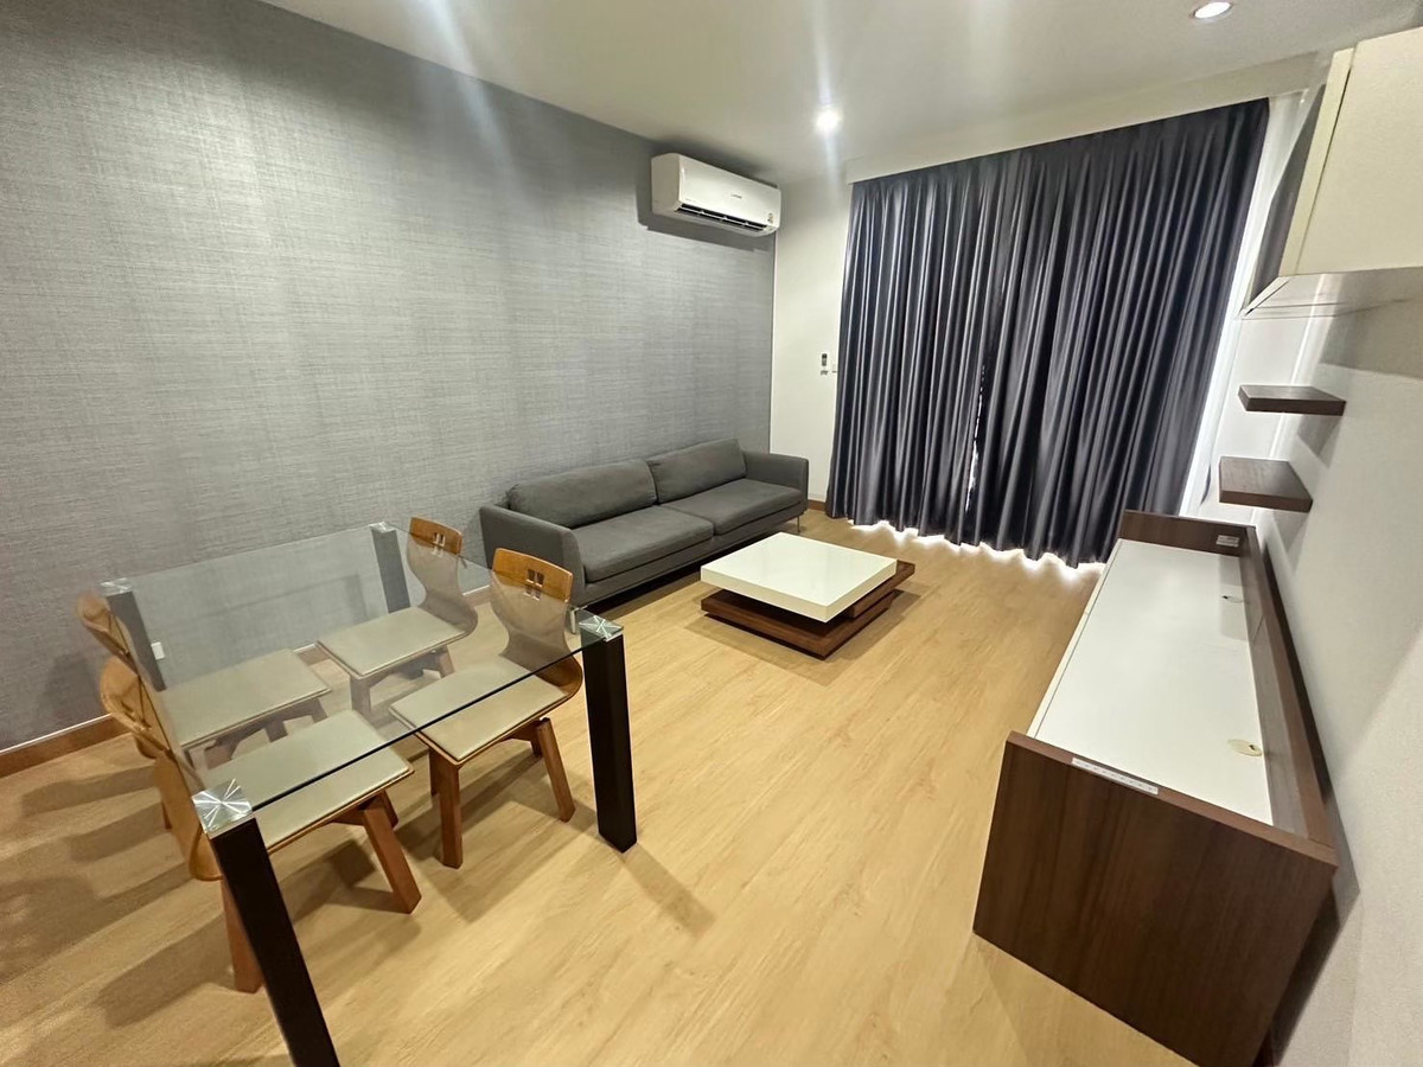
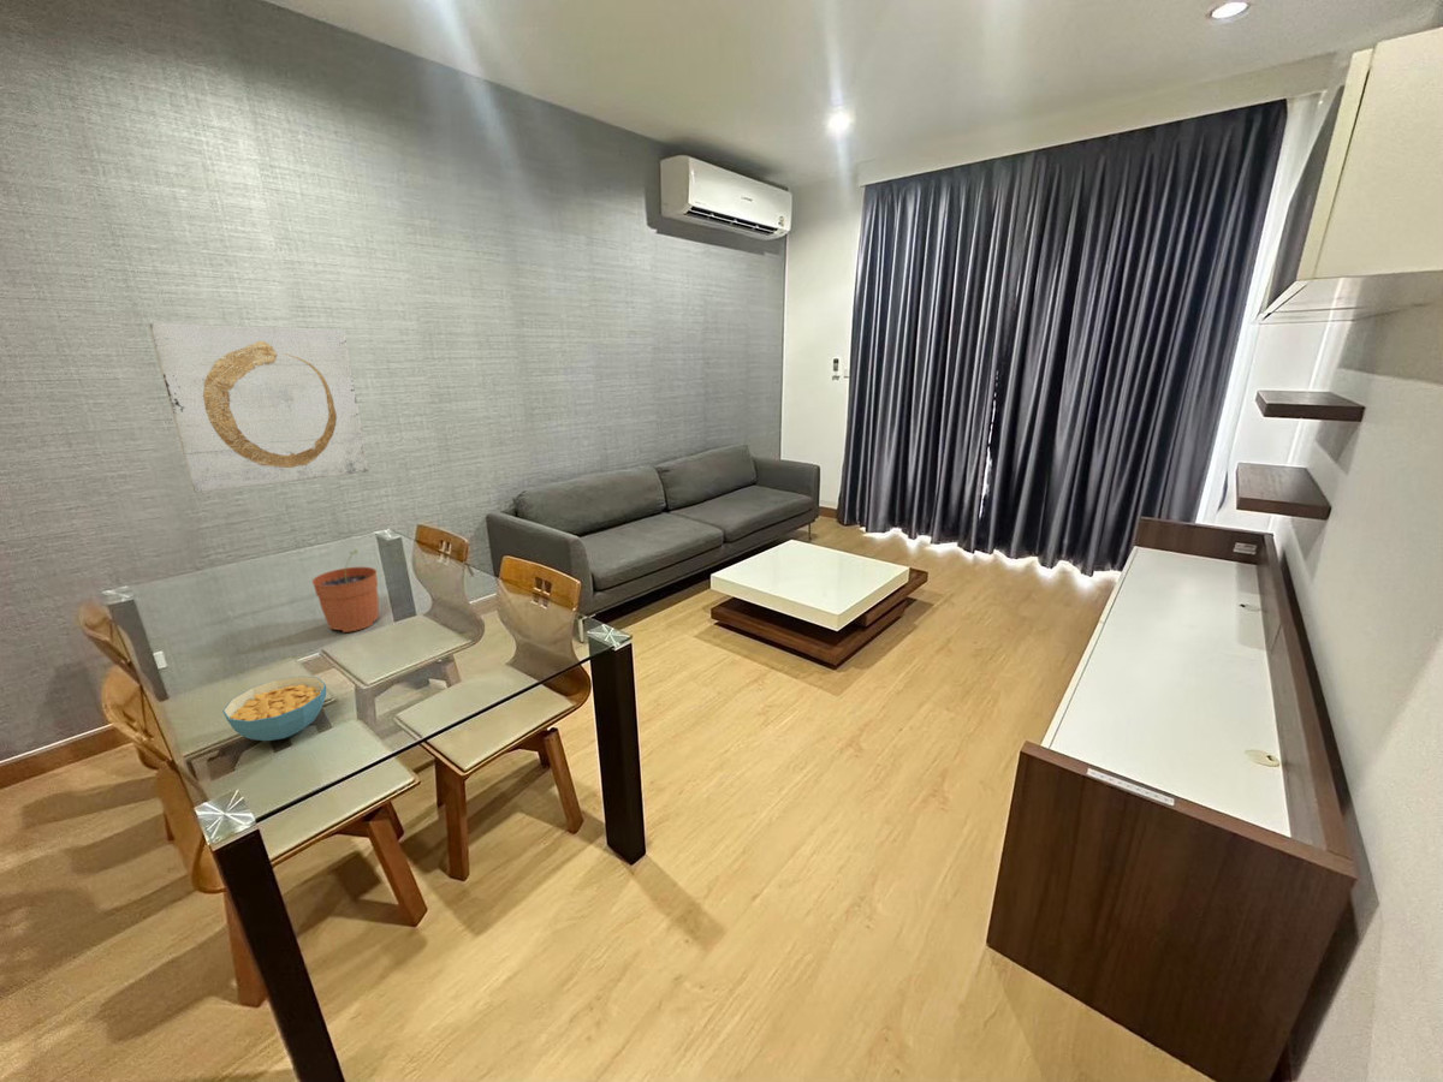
+ wall art [148,322,370,494]
+ plant pot [311,548,380,634]
+ cereal bowl [221,674,327,742]
